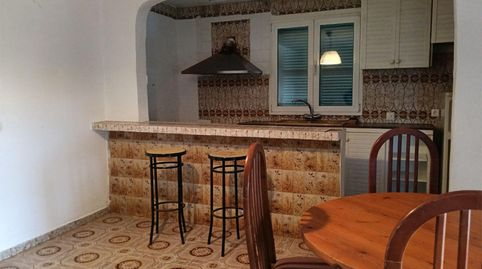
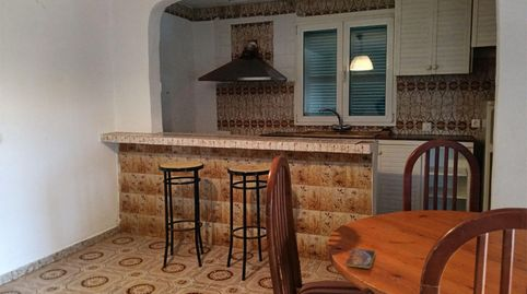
+ smartphone [346,248,376,269]
